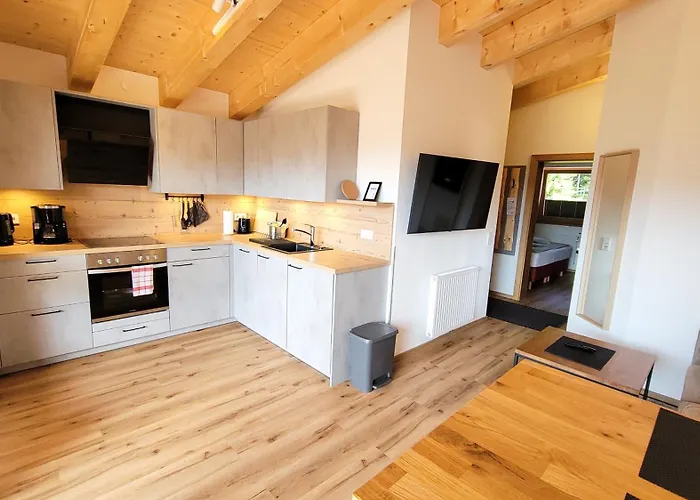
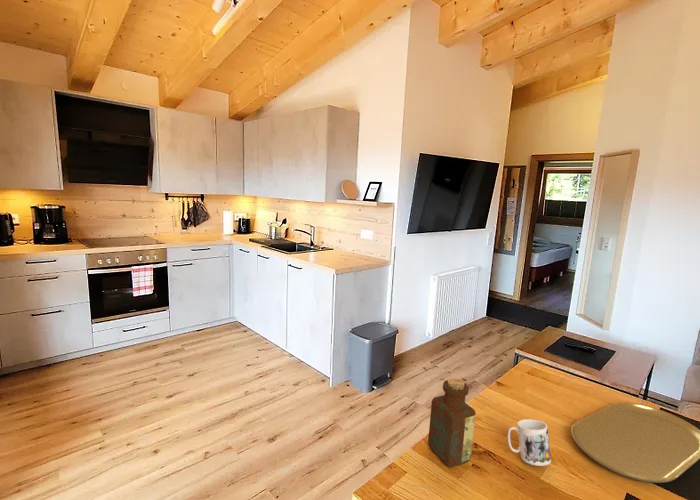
+ placemat [570,401,700,484]
+ mug [507,418,552,467]
+ bottle [427,378,477,468]
